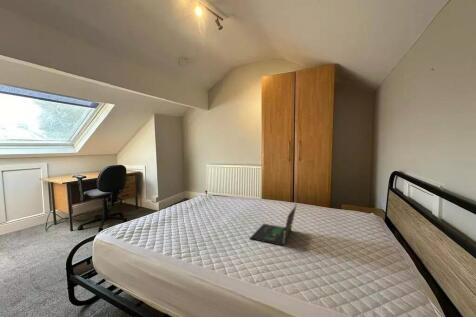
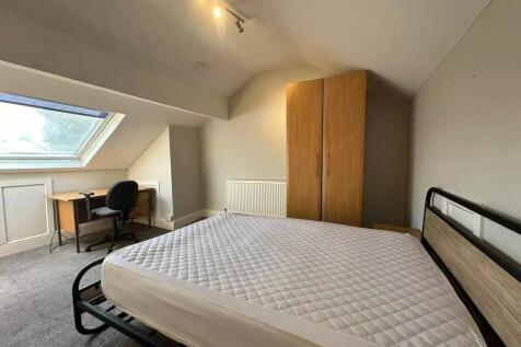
- laptop [248,203,298,247]
